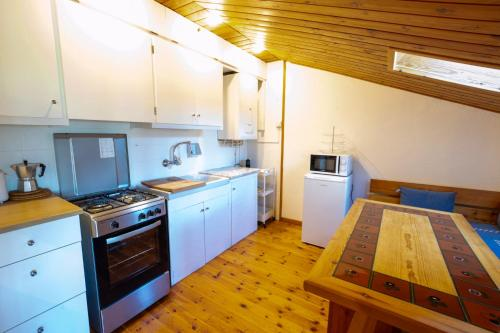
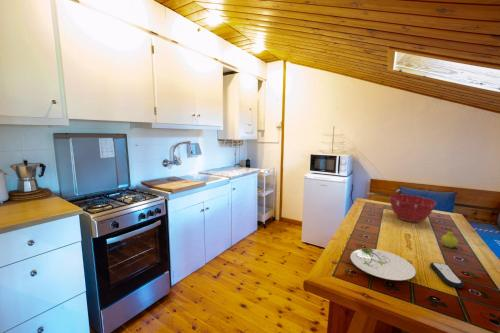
+ remote control [429,261,465,289]
+ plate [349,248,417,282]
+ fruit [440,226,459,249]
+ mixing bowl [388,193,437,223]
